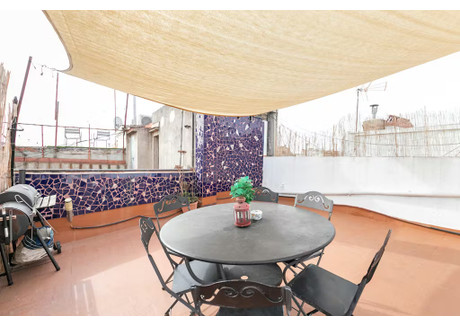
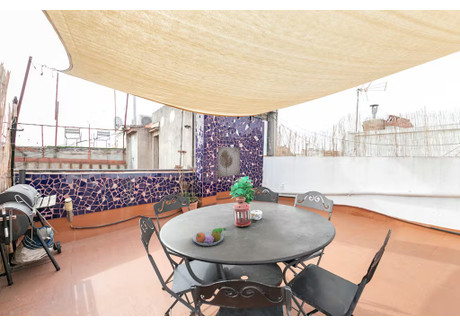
+ fruit bowl [192,227,227,247]
+ wall art [217,146,241,178]
